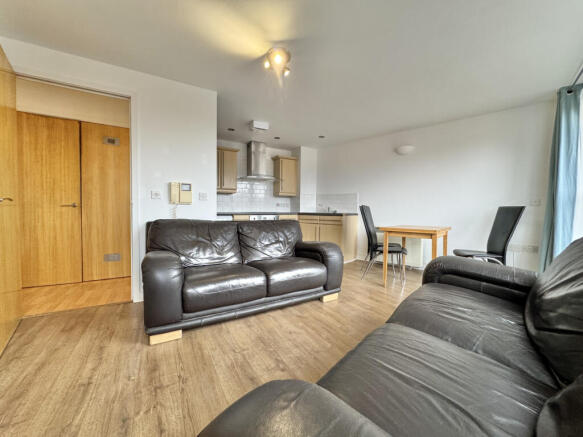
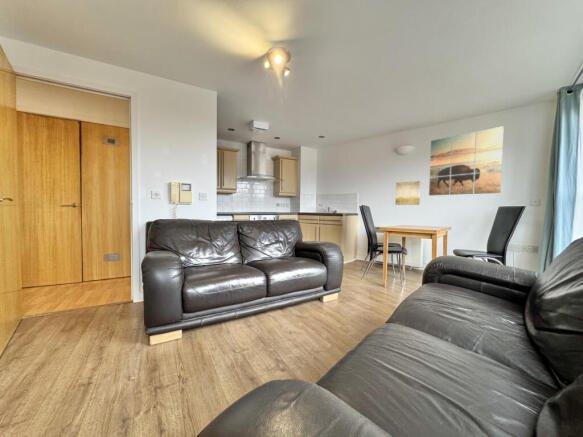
+ wall art [394,180,421,206]
+ wall art [428,125,505,196]
